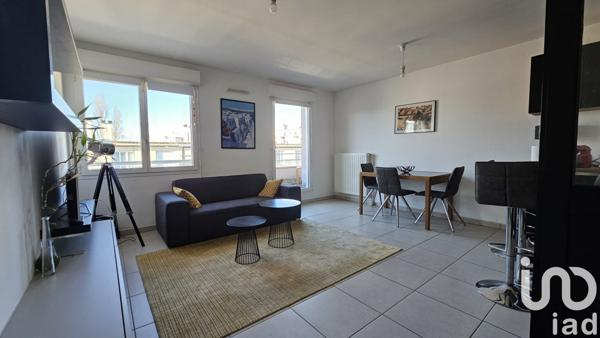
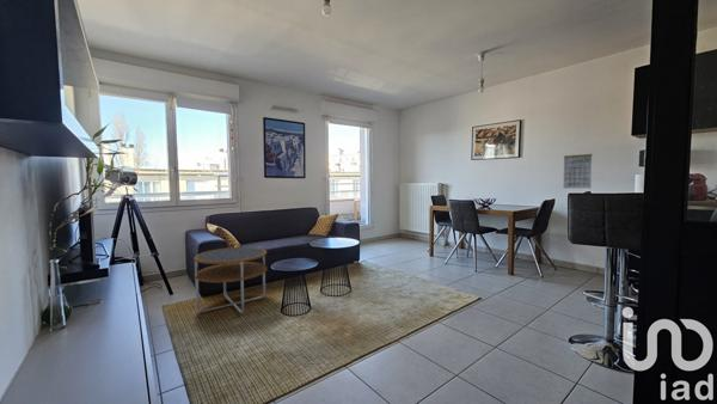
+ side table [194,246,268,316]
+ calendar [563,146,594,189]
